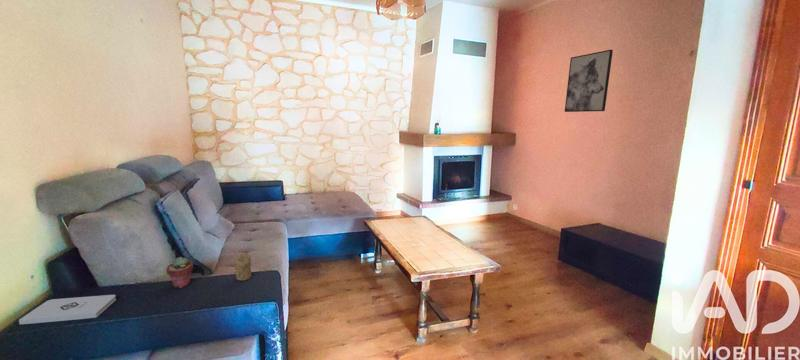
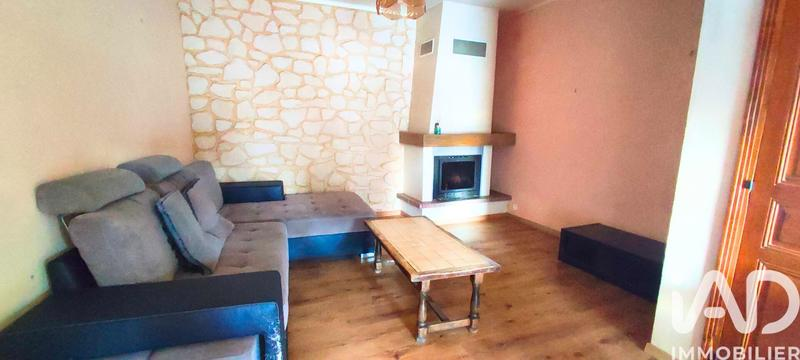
- notepad [18,294,117,325]
- wall art [564,49,614,113]
- candle [233,252,252,281]
- potted succulent [165,256,194,289]
